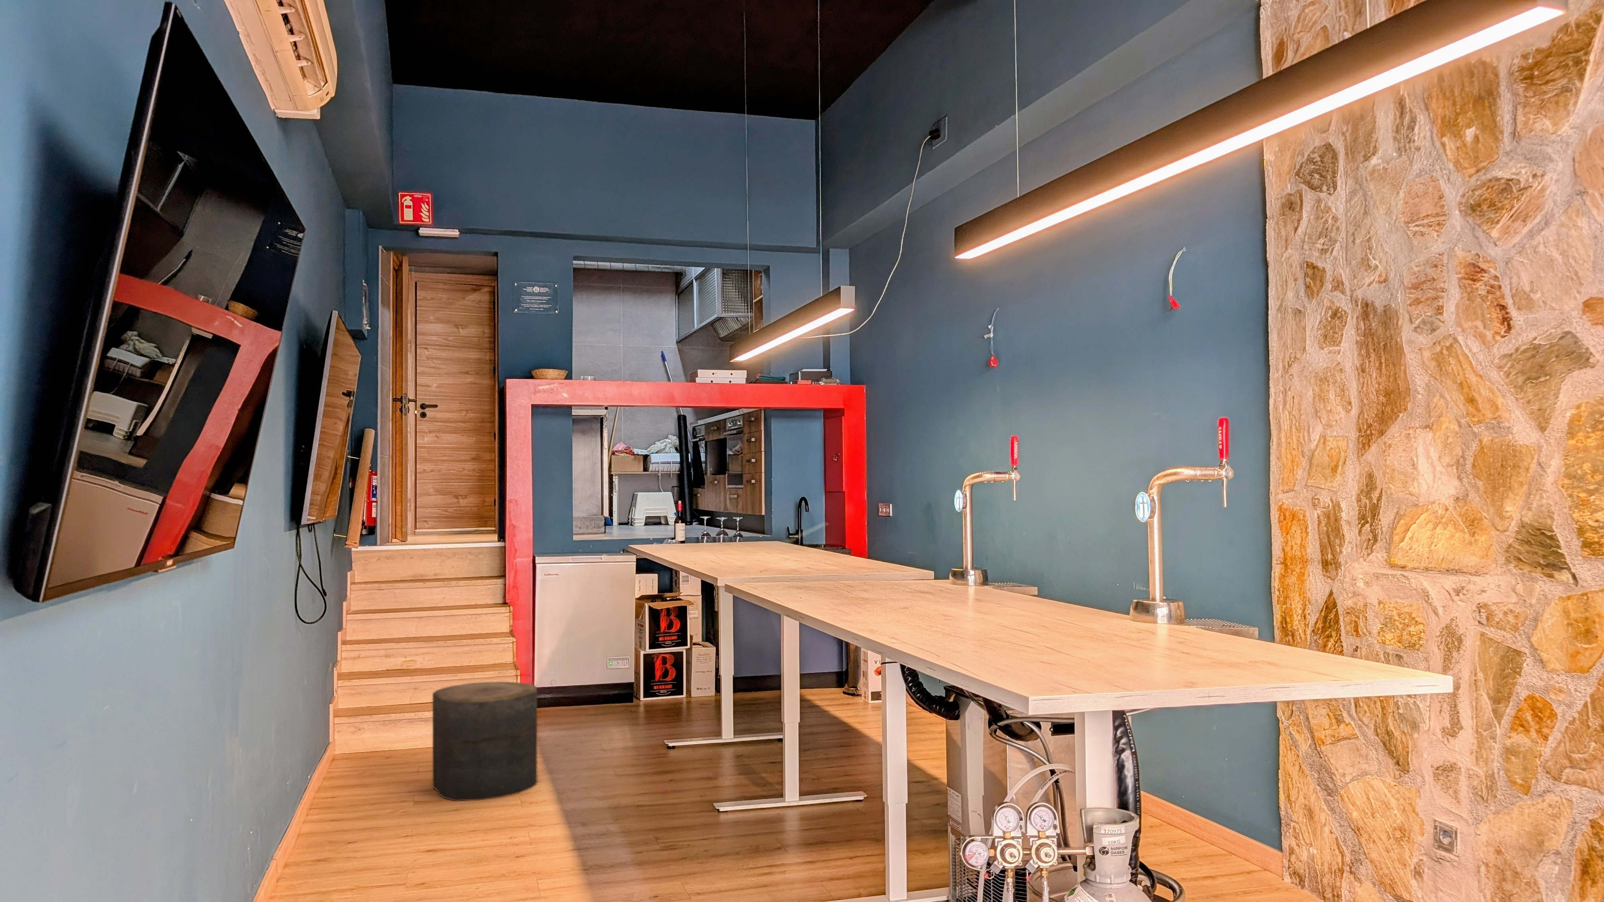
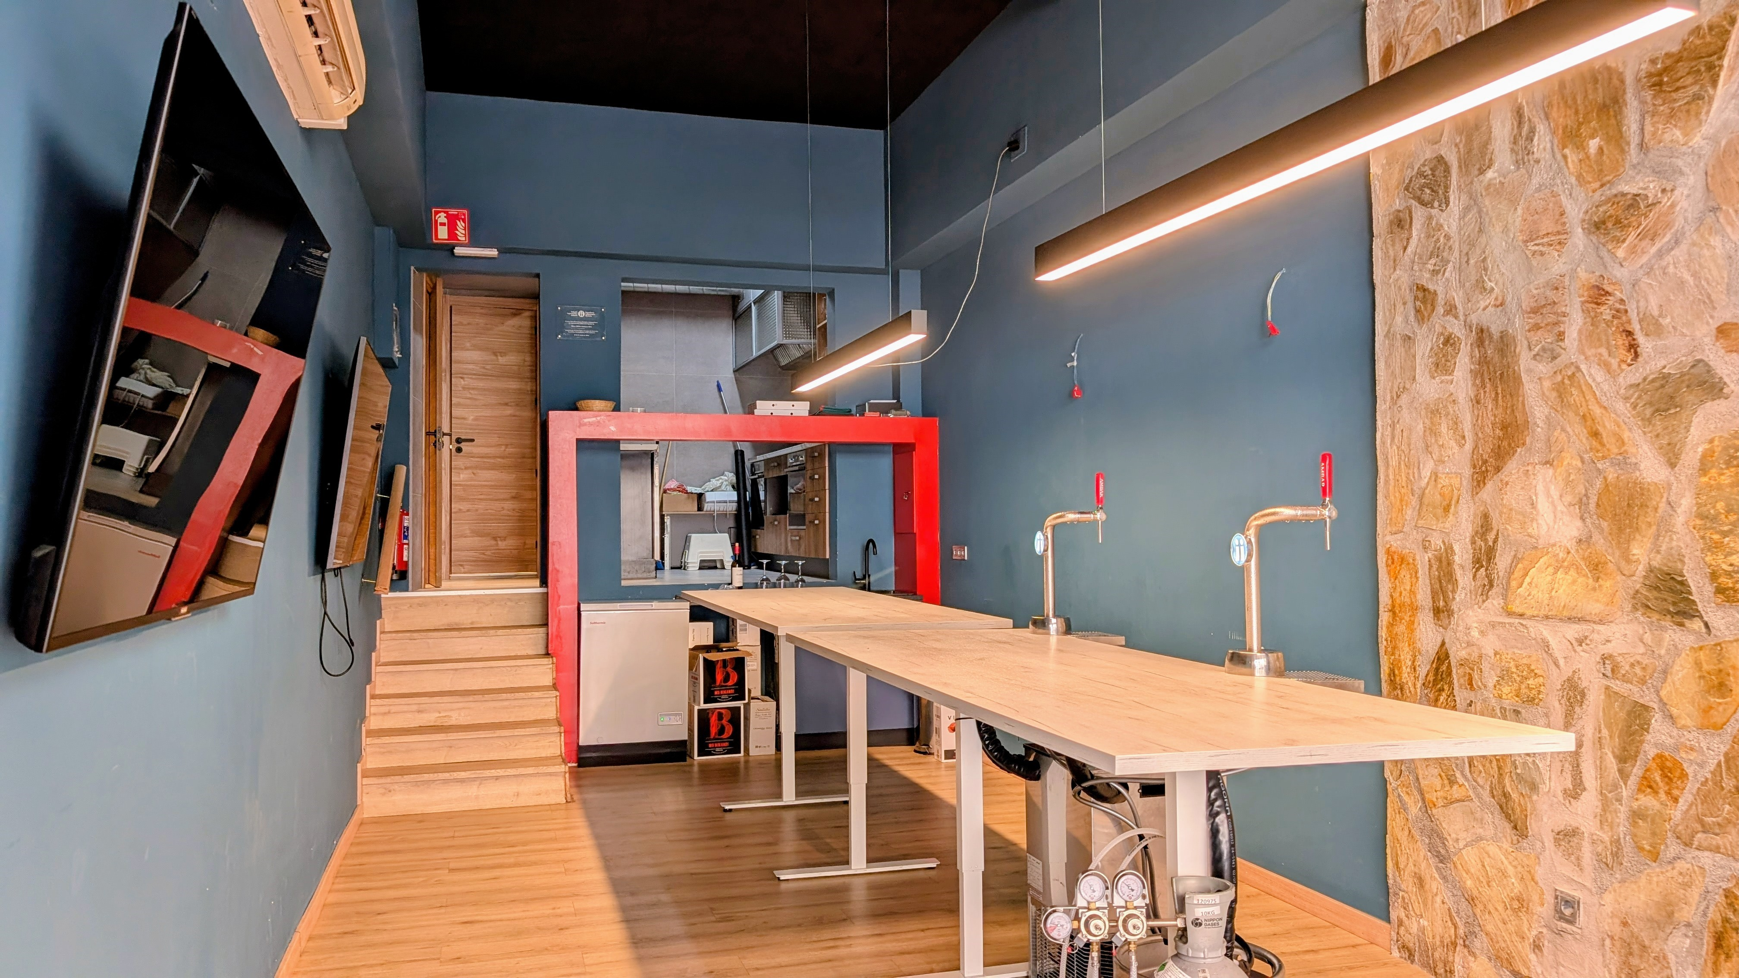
- stool [432,682,538,802]
